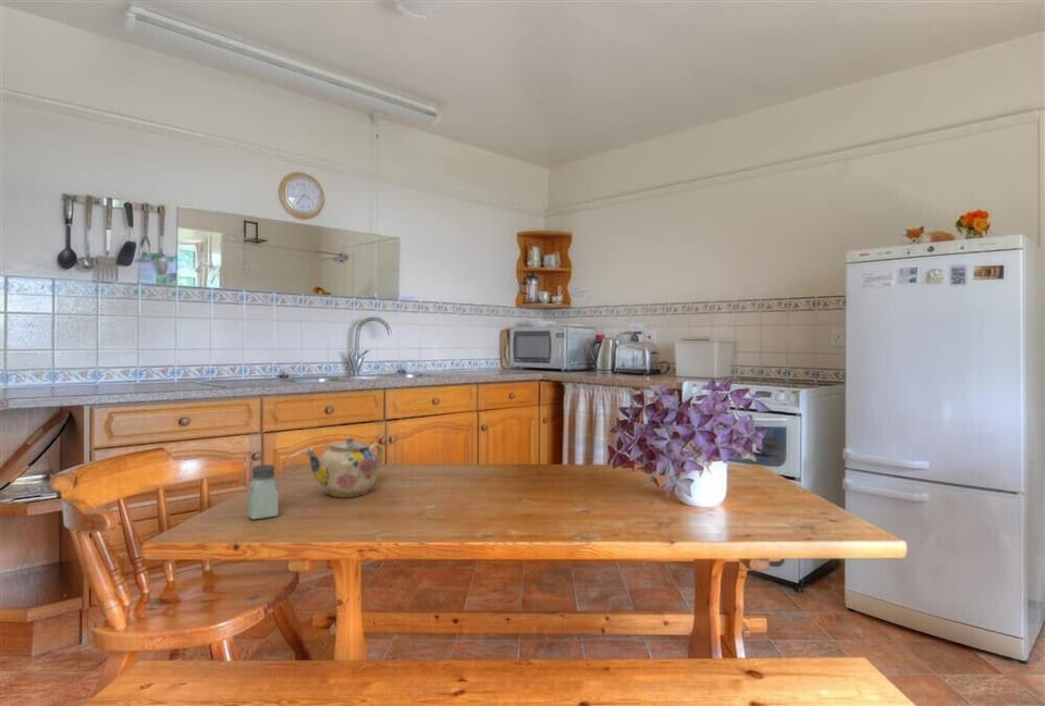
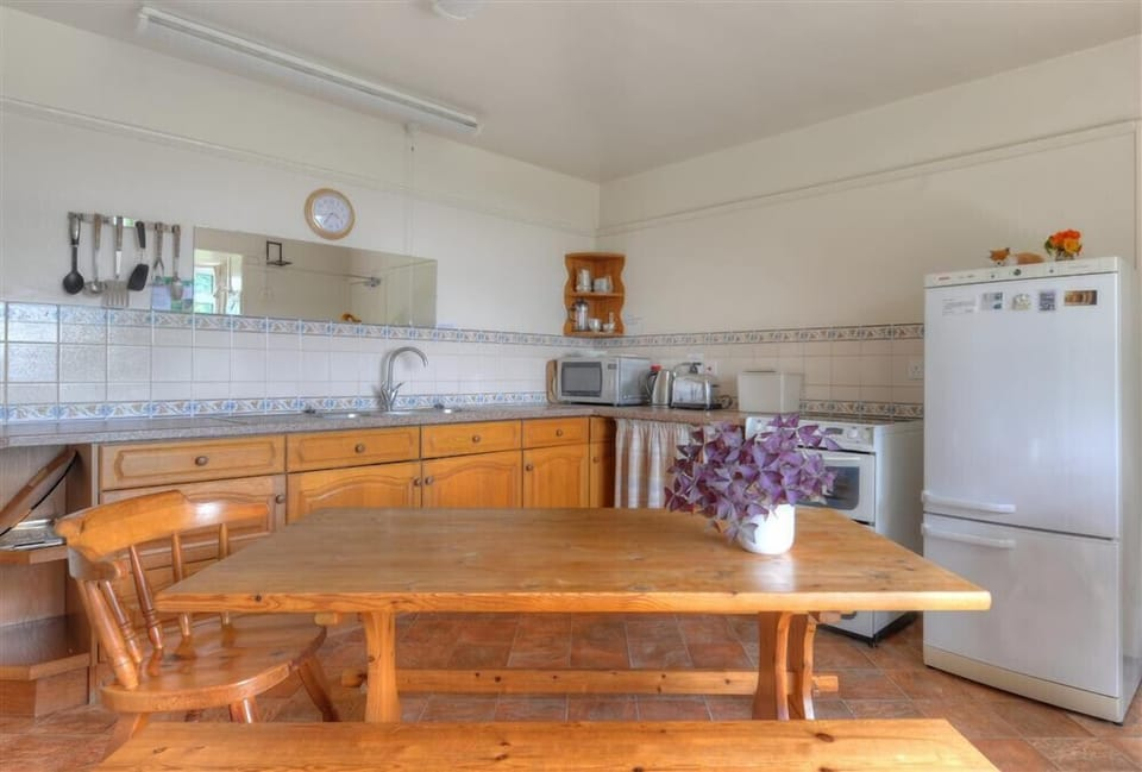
- saltshaker [247,463,280,521]
- teapot [304,435,384,498]
